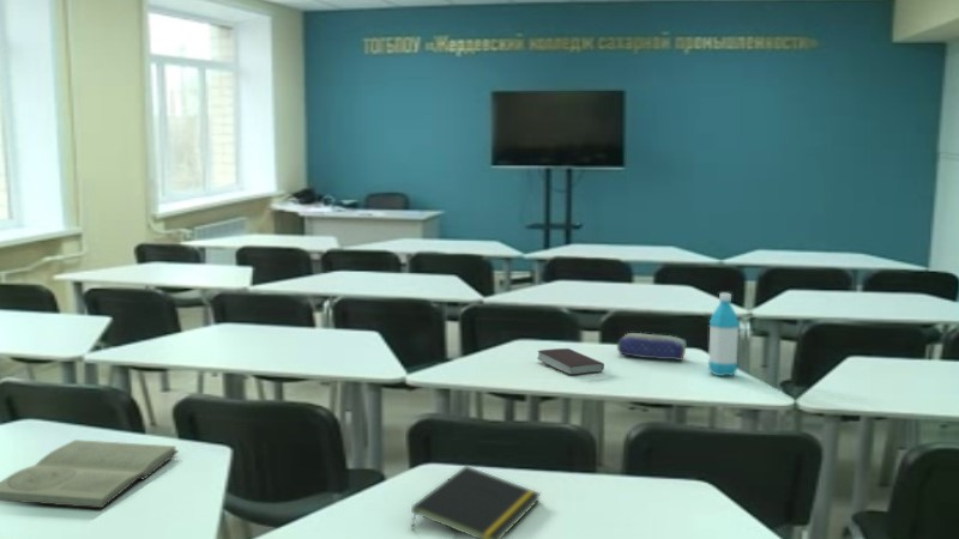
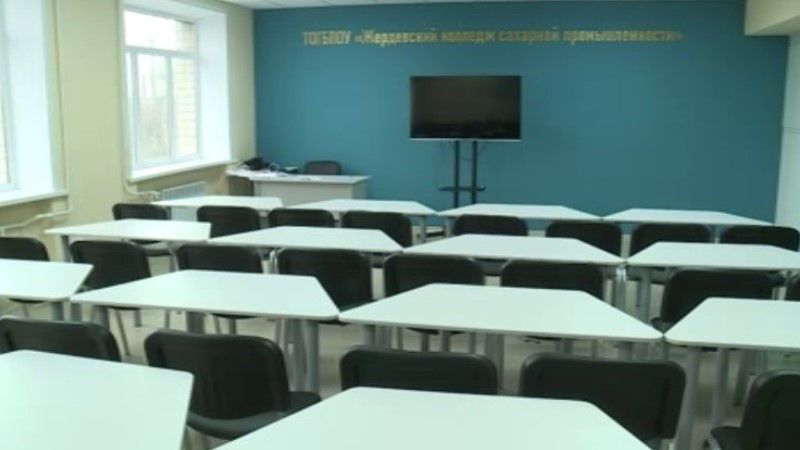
- book [0,438,180,509]
- book [536,347,605,376]
- water bottle [707,292,741,377]
- notepad [410,465,542,539]
- pencil case [616,332,688,362]
